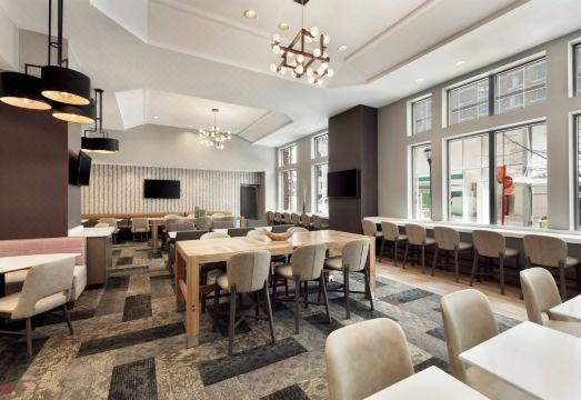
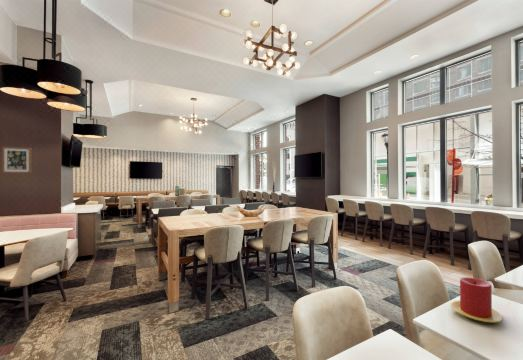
+ candle [450,276,504,323]
+ wall art [1,146,32,174]
